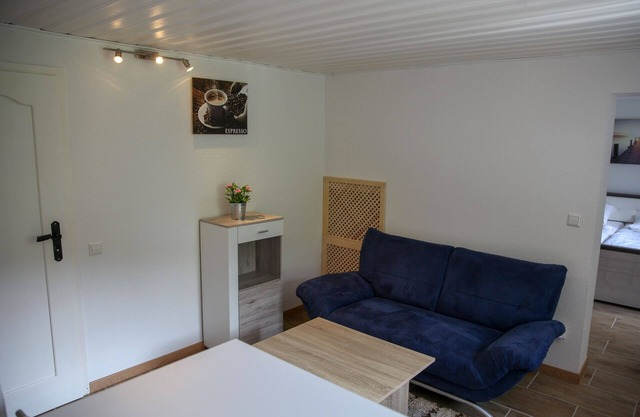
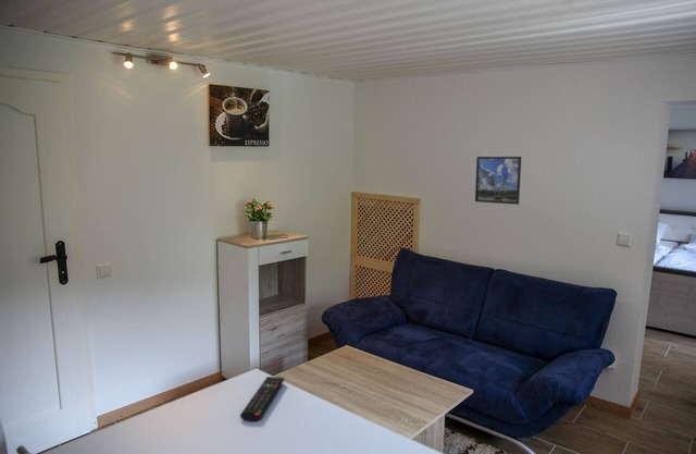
+ remote control [239,376,285,422]
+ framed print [474,156,522,206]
